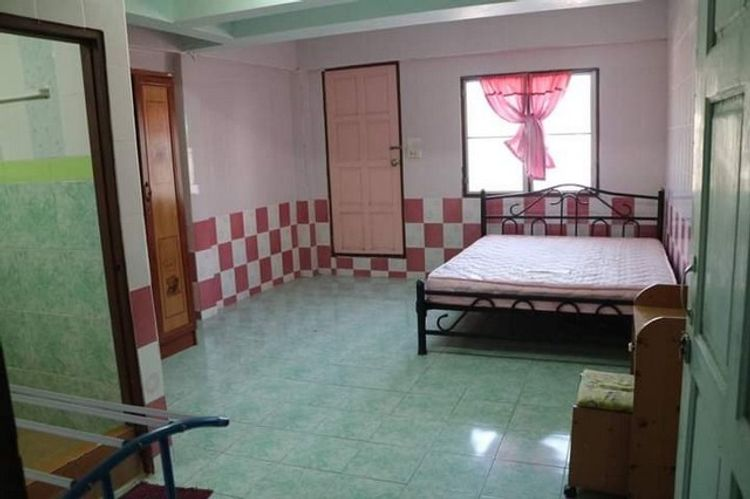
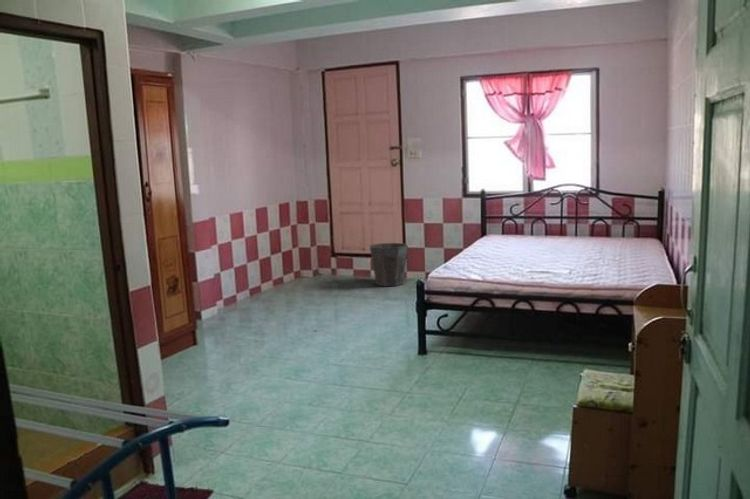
+ waste bin [369,242,409,287]
